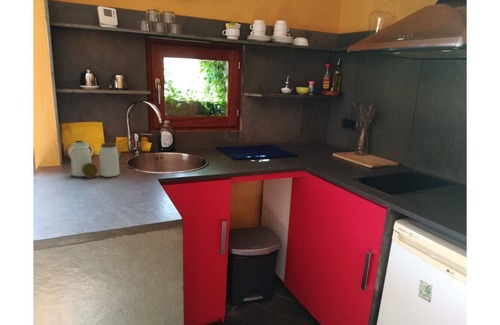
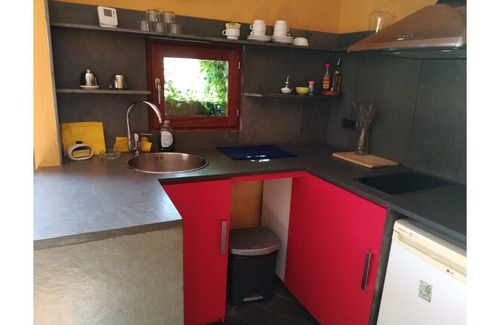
- jar [70,141,120,179]
